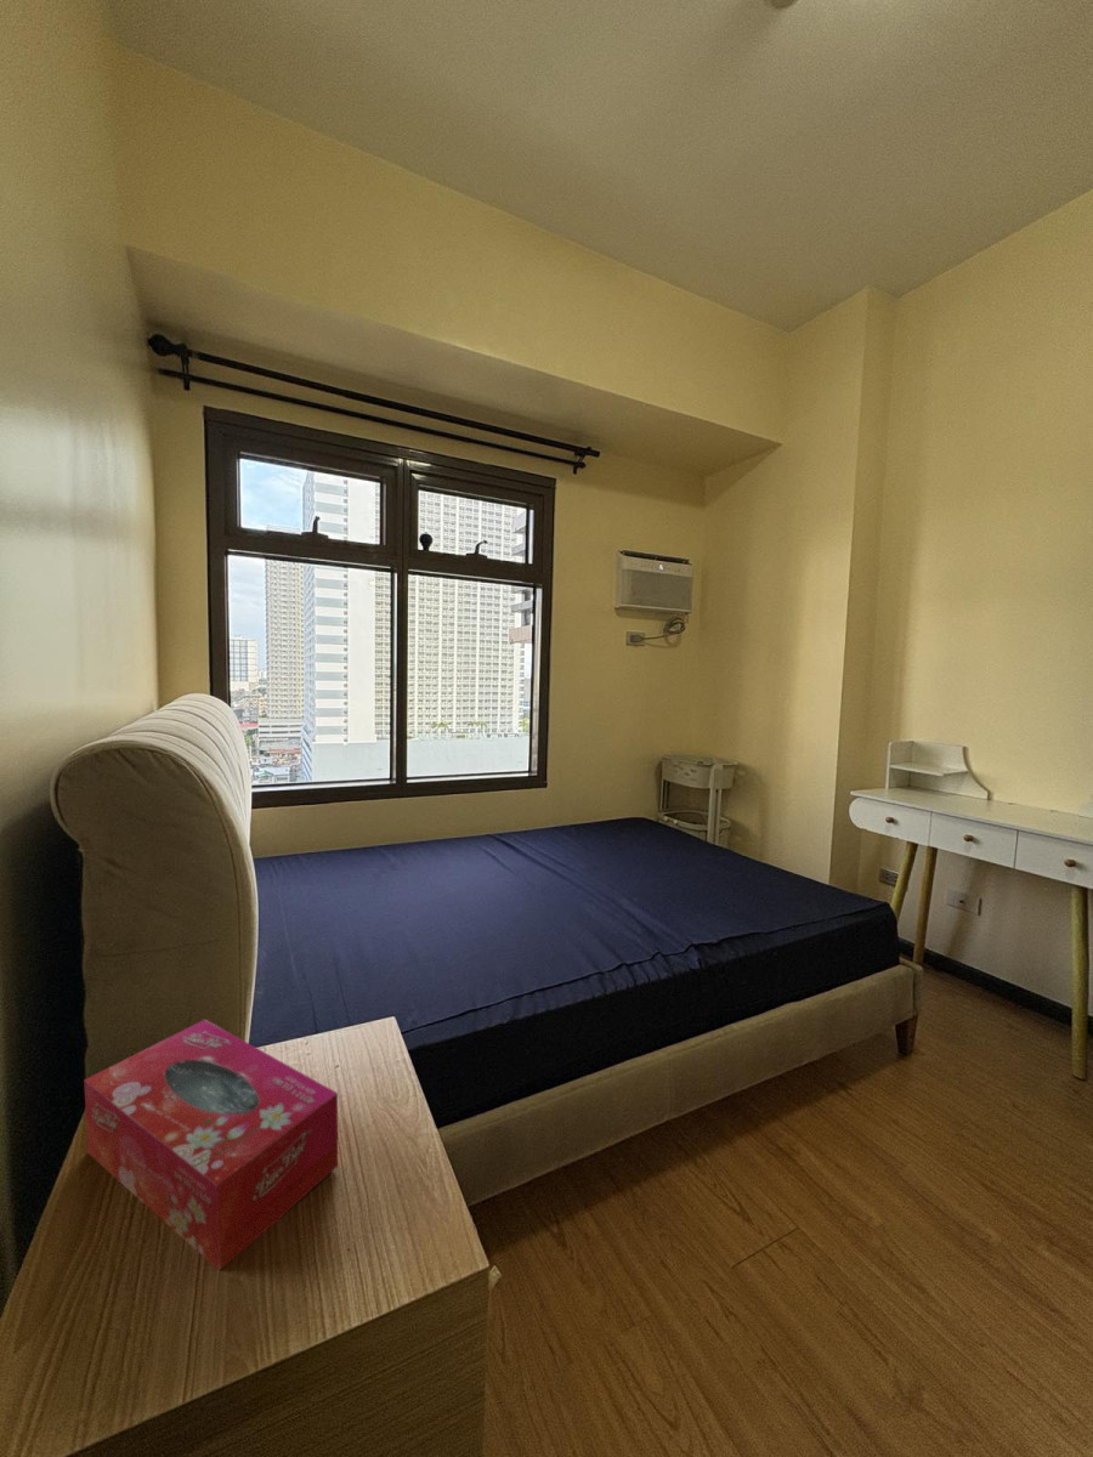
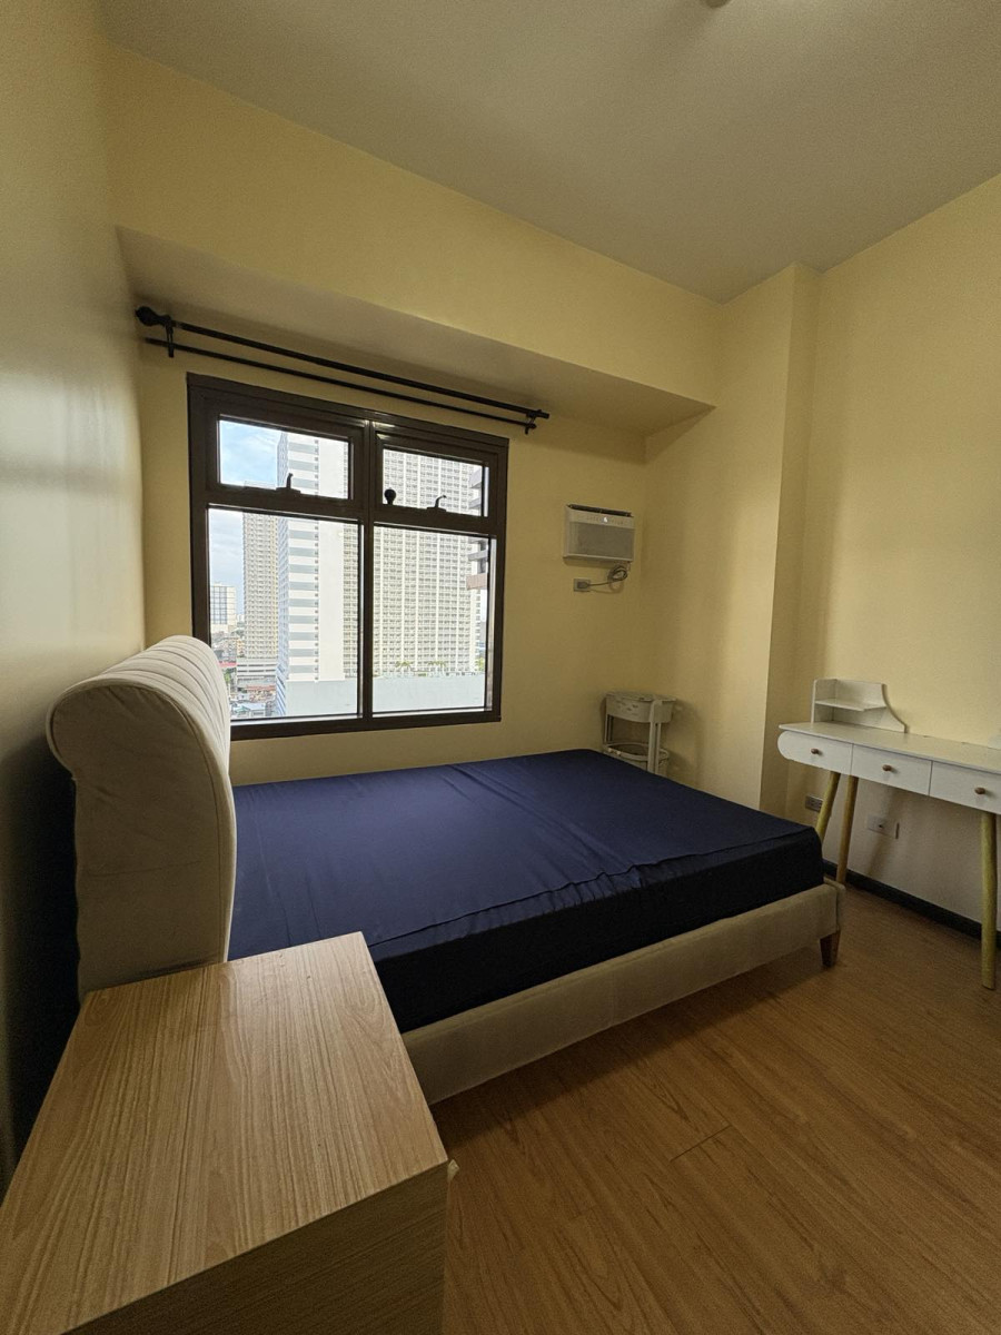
- tissue box [83,1019,339,1272]
